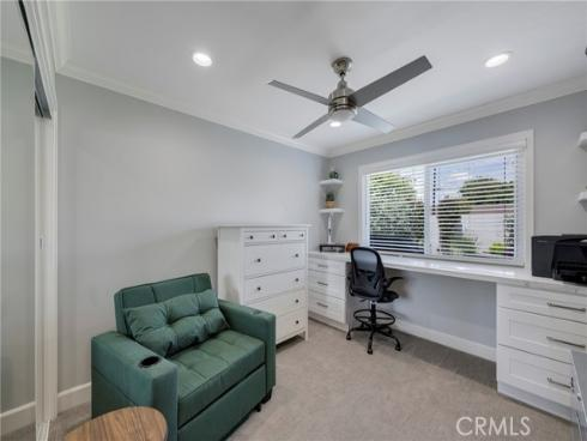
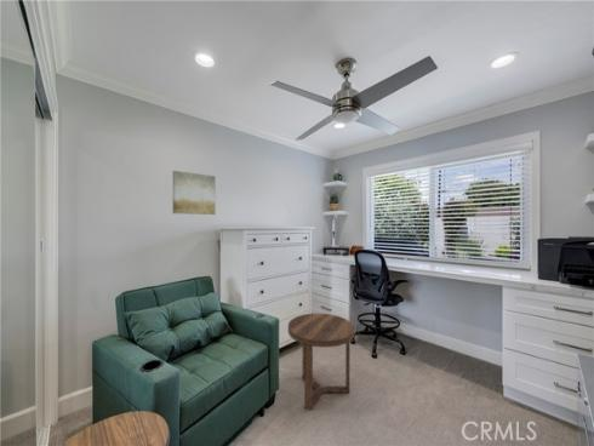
+ wall art [172,170,216,216]
+ side table [287,313,355,412]
